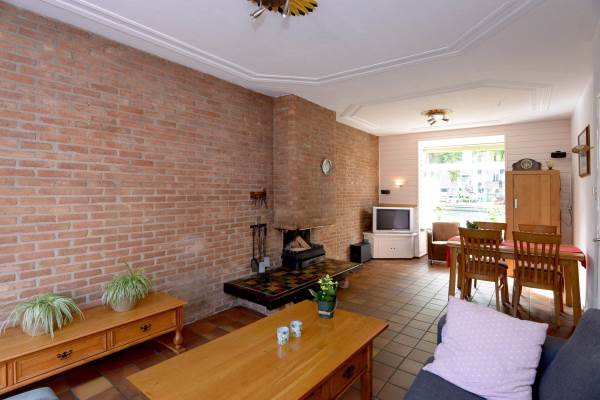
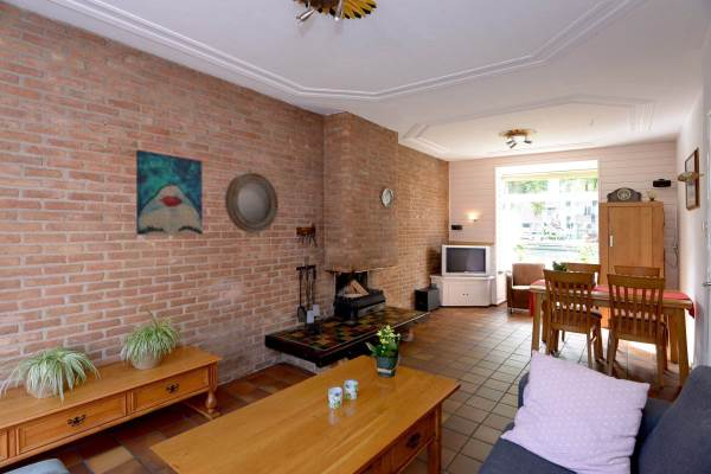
+ home mirror [224,171,280,235]
+ wall art [135,149,204,236]
